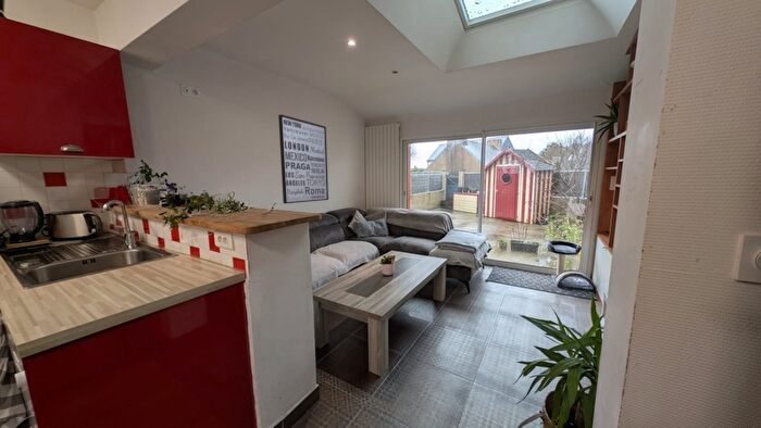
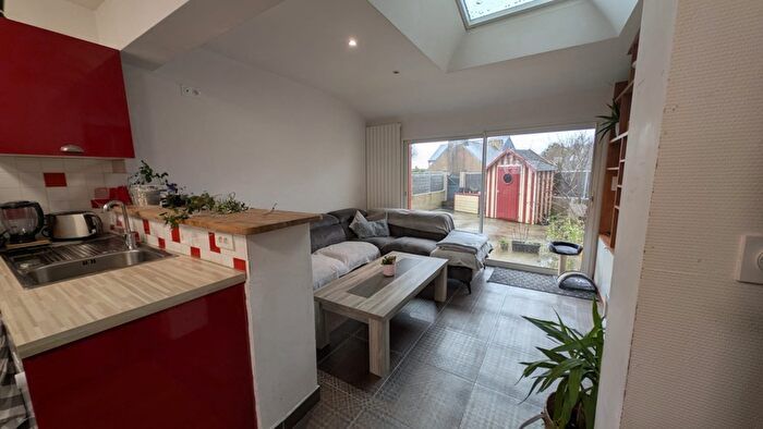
- wall art [277,113,329,204]
